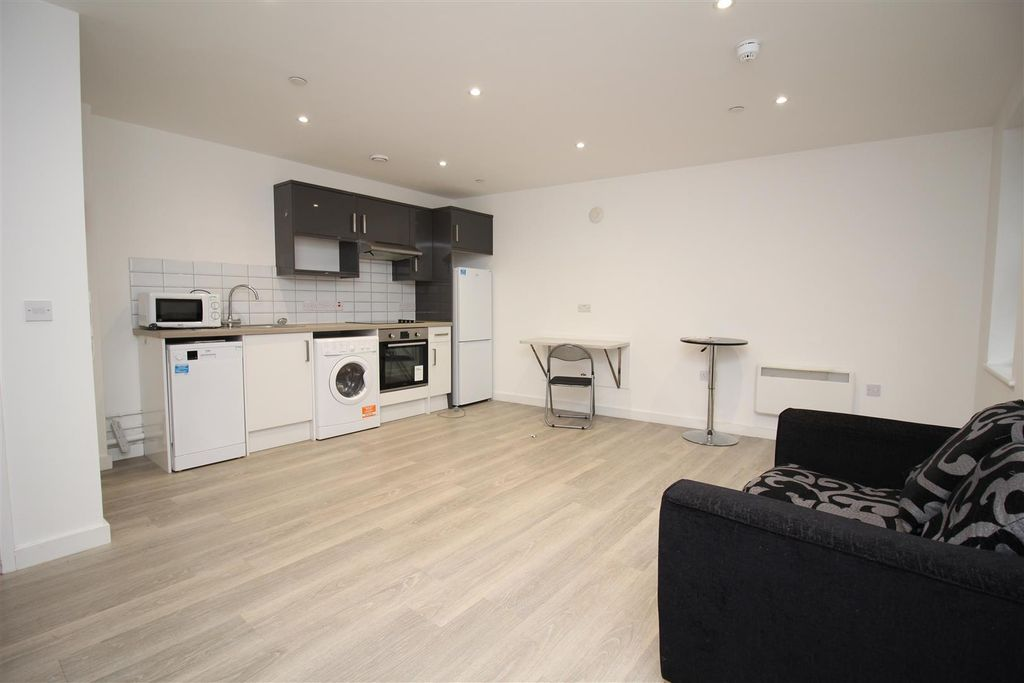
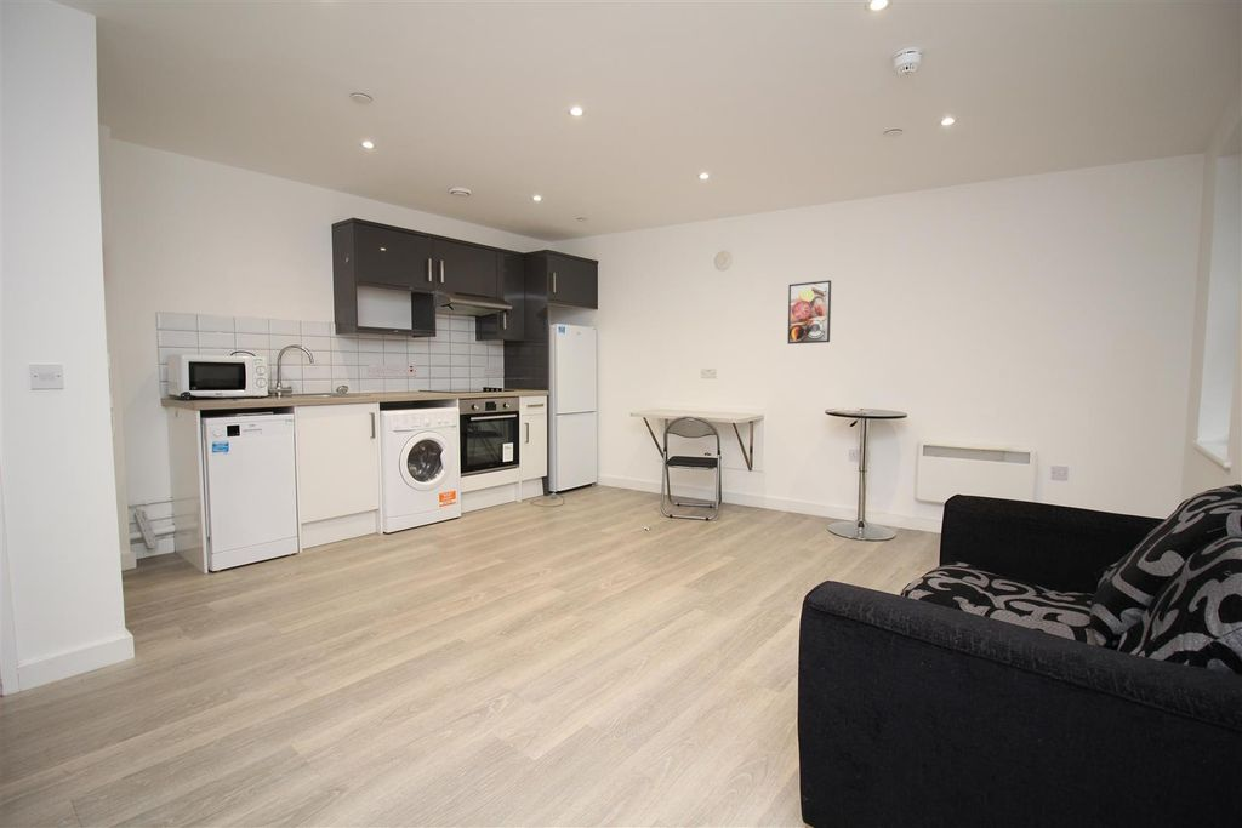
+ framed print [787,279,832,346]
